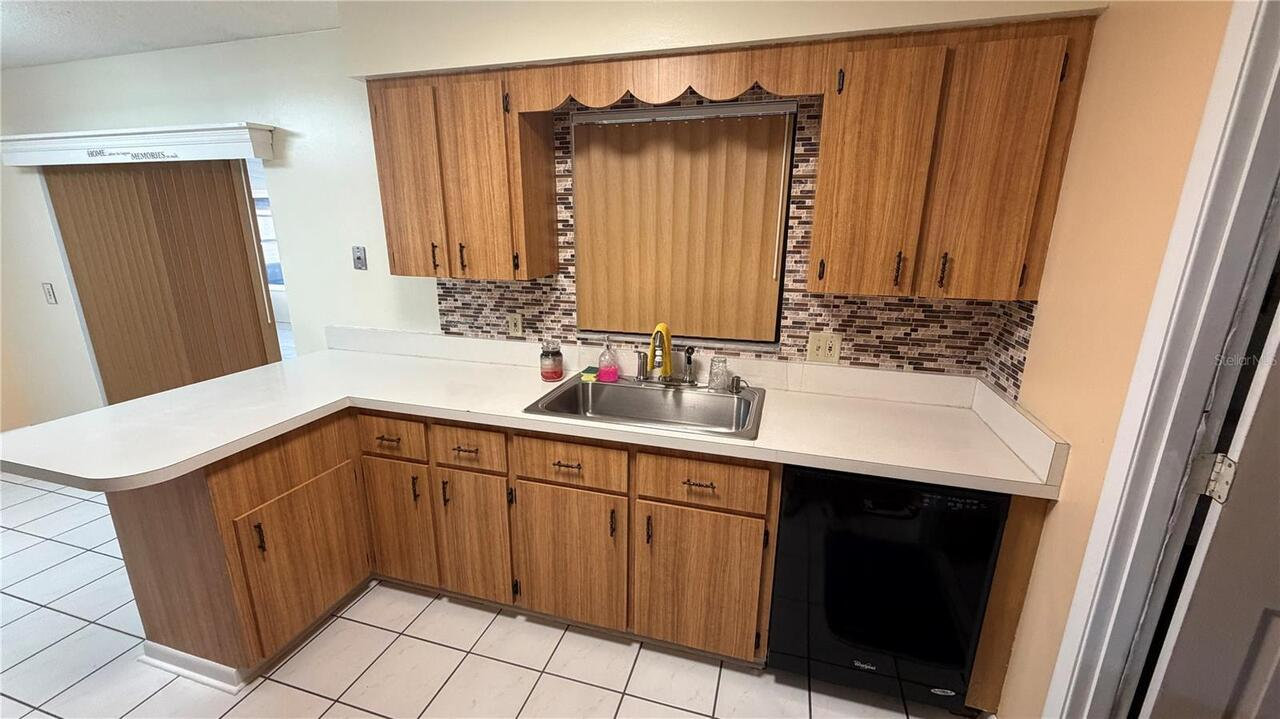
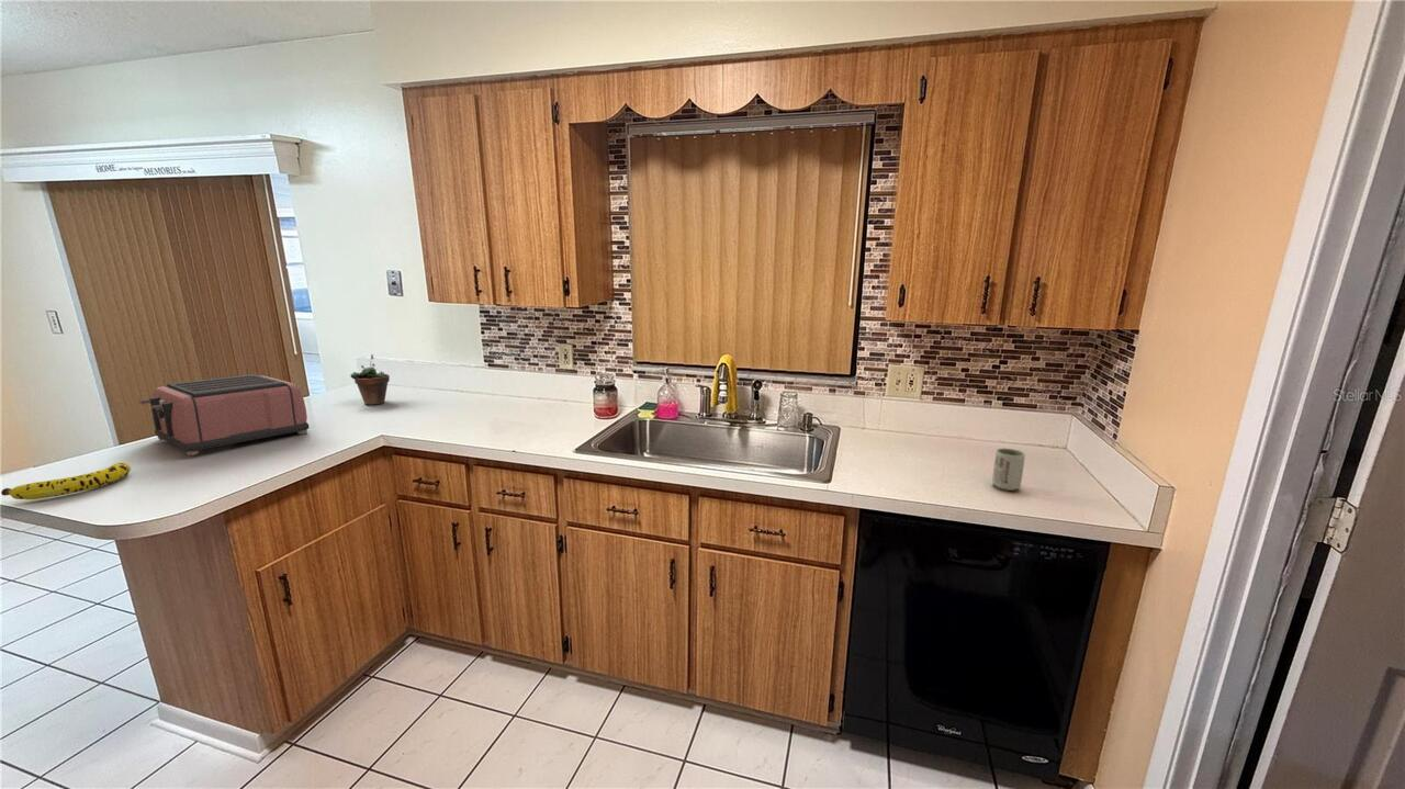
+ cup [991,447,1026,492]
+ toaster [138,373,310,457]
+ succulent plant [349,353,391,406]
+ fruit [0,461,132,500]
